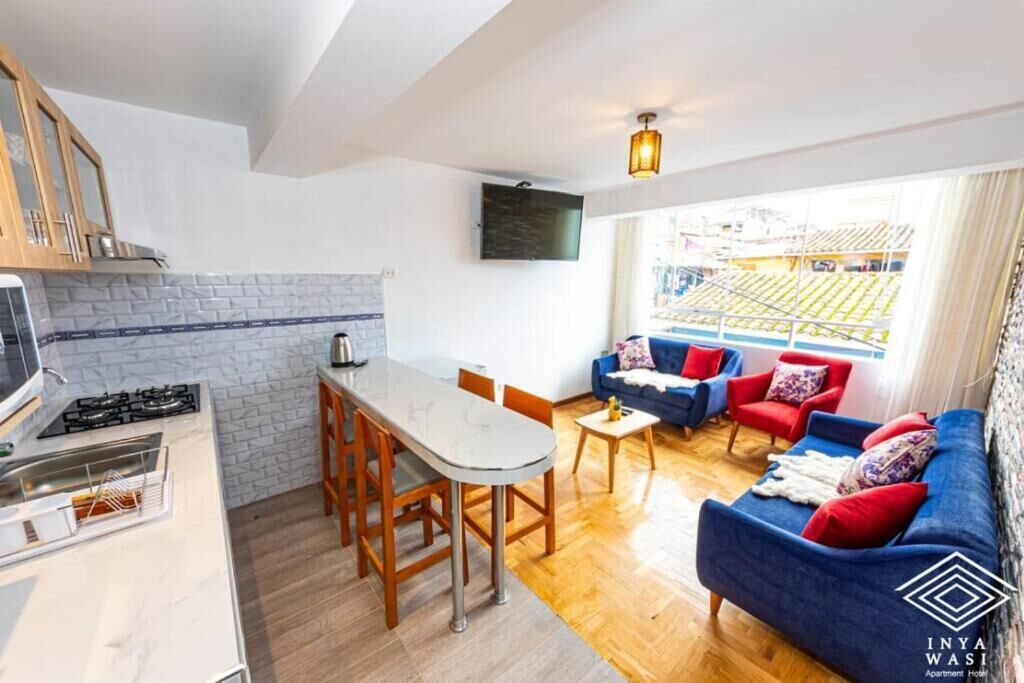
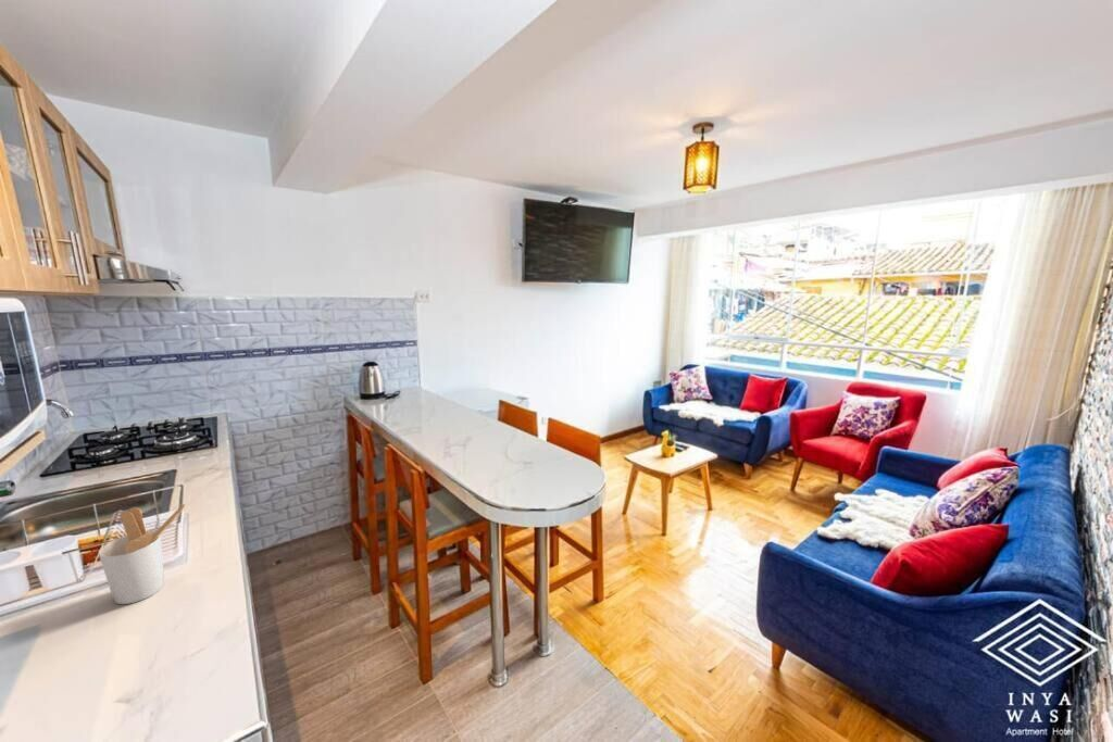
+ utensil holder [98,503,187,605]
